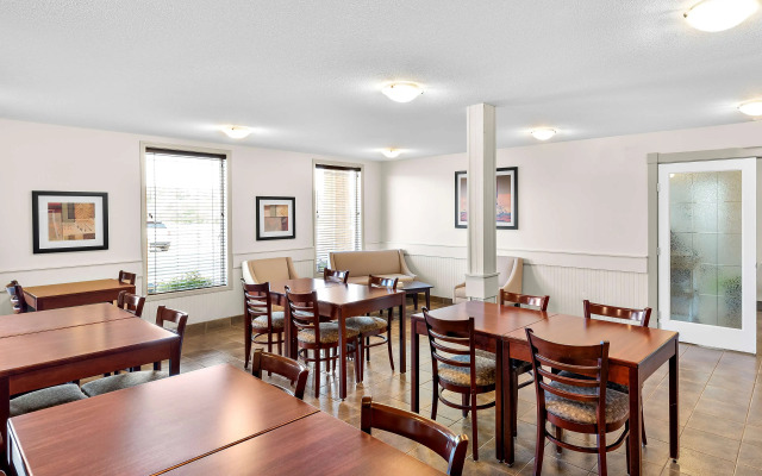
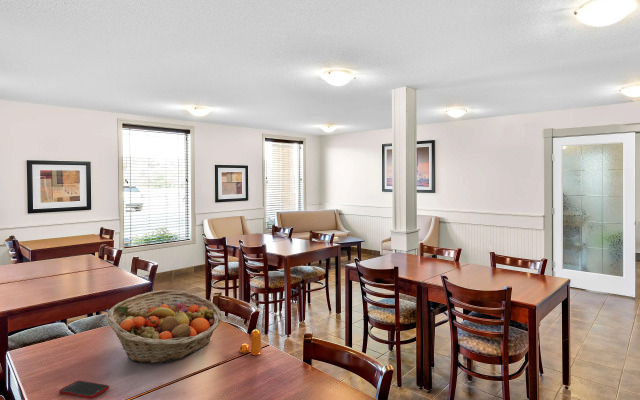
+ pepper shaker [239,328,262,356]
+ cell phone [58,380,110,400]
+ fruit basket [105,289,223,364]
